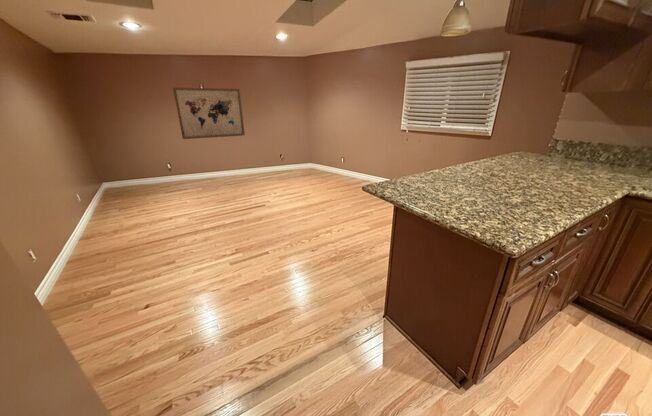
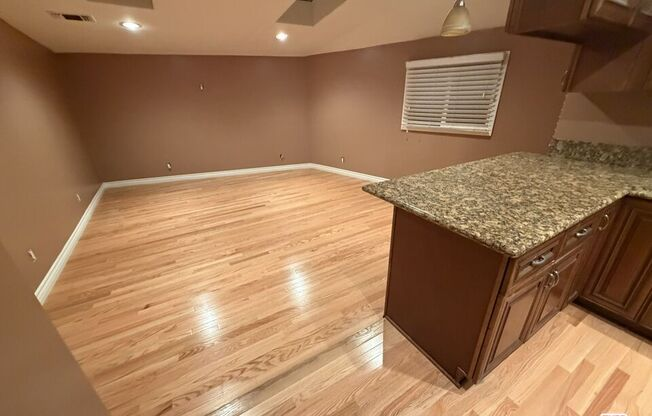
- wall art [172,87,246,140]
